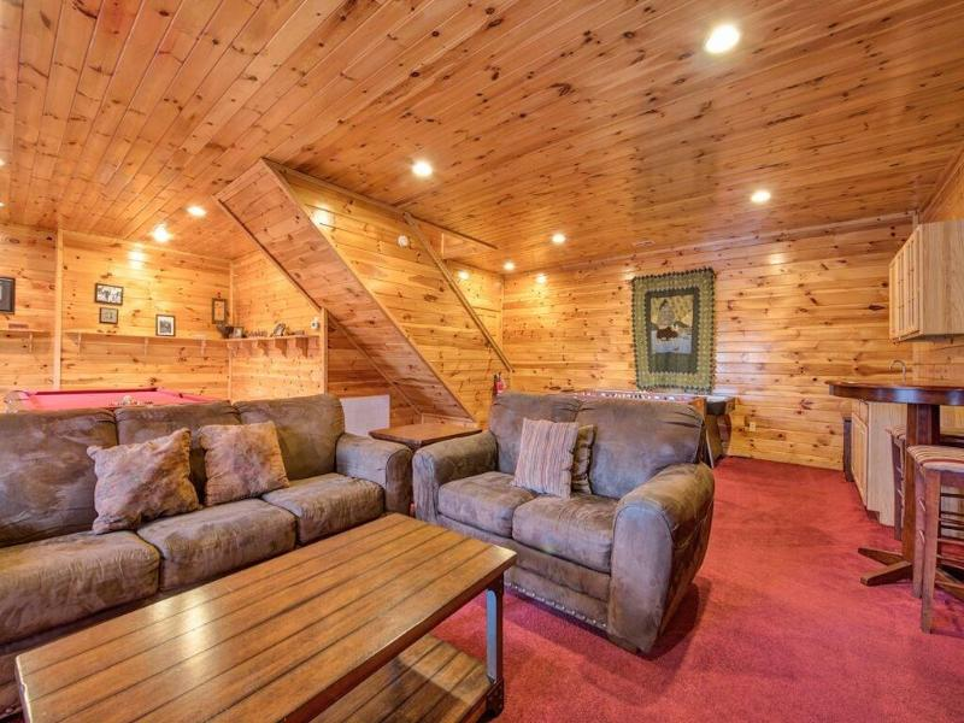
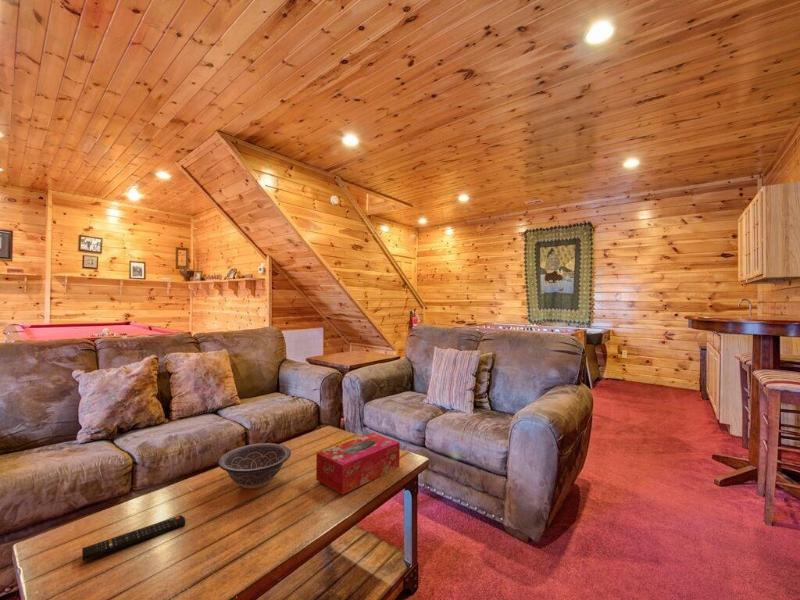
+ decorative bowl [217,442,292,490]
+ tissue box [315,432,401,496]
+ remote control [81,514,186,562]
